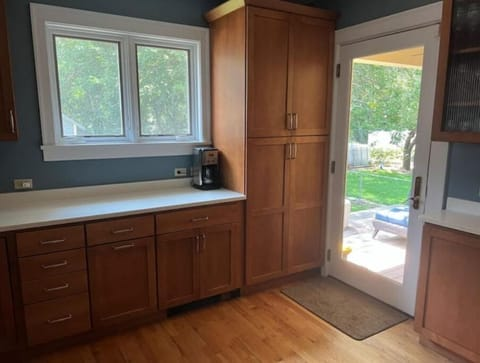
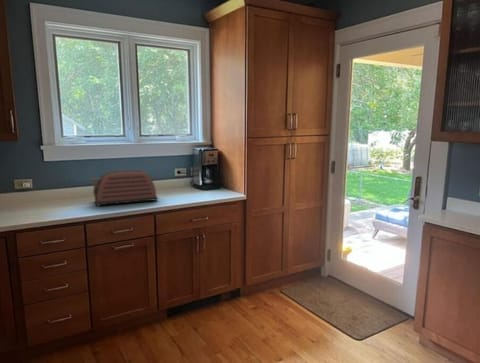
+ toaster [88,169,159,207]
